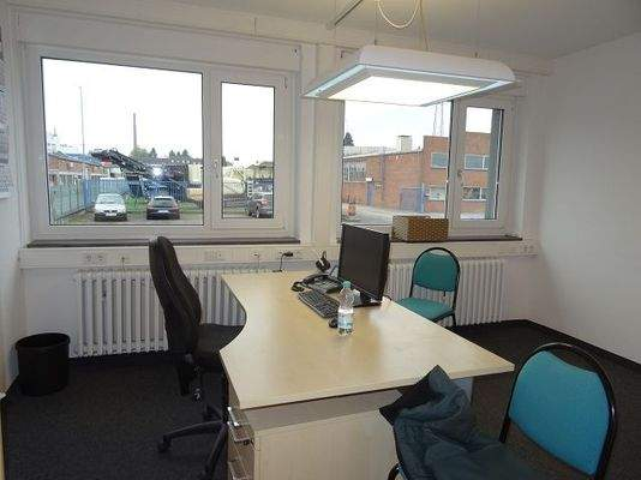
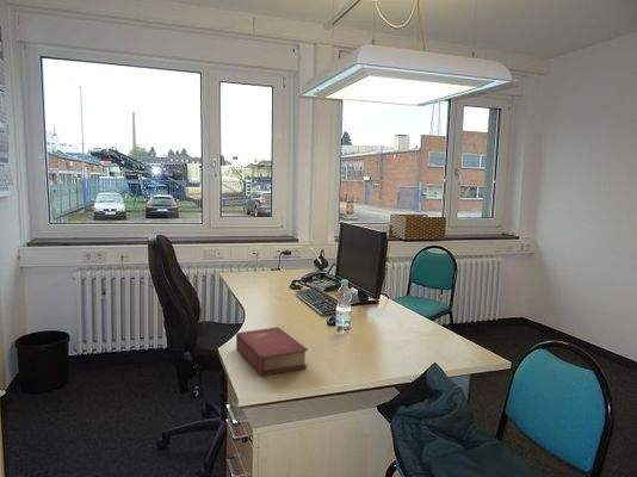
+ book [235,326,309,377]
